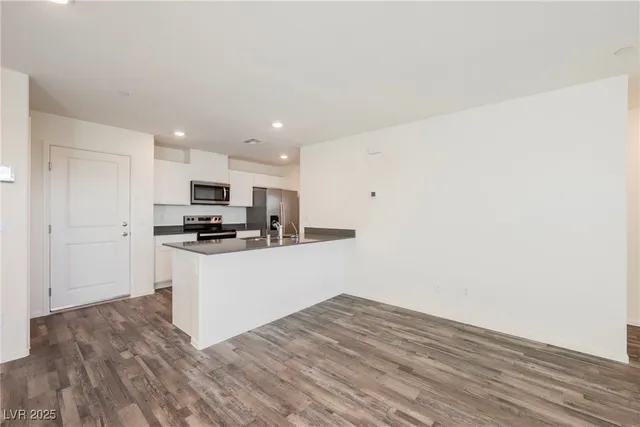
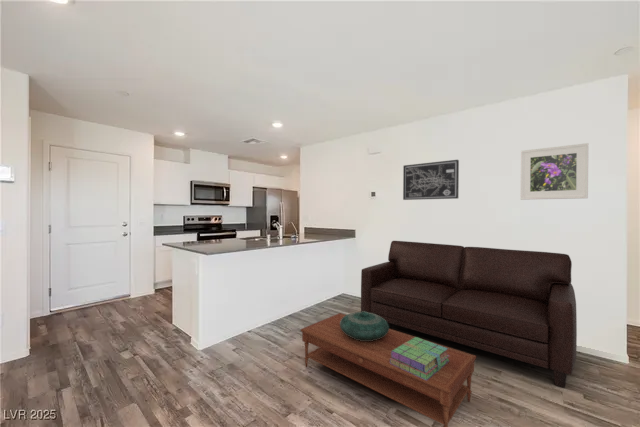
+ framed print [520,142,589,201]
+ stack of books [389,336,450,381]
+ decorative bowl [340,311,390,341]
+ wall art [402,159,460,201]
+ sofa [360,240,578,389]
+ coffee table [300,312,477,427]
